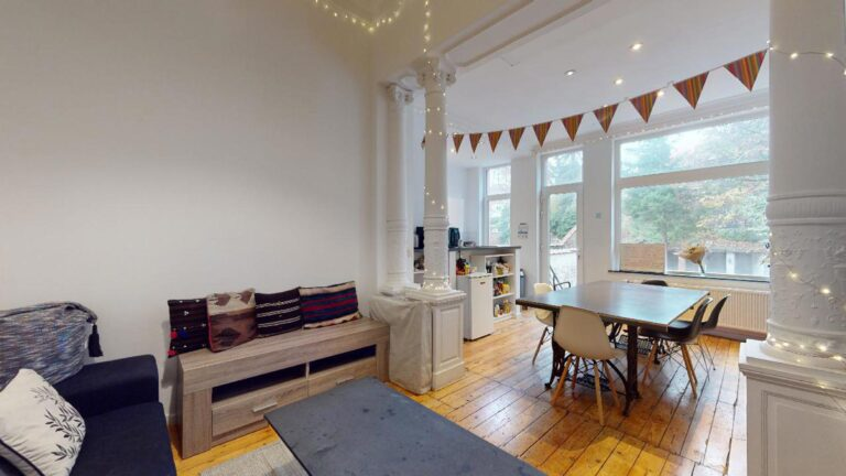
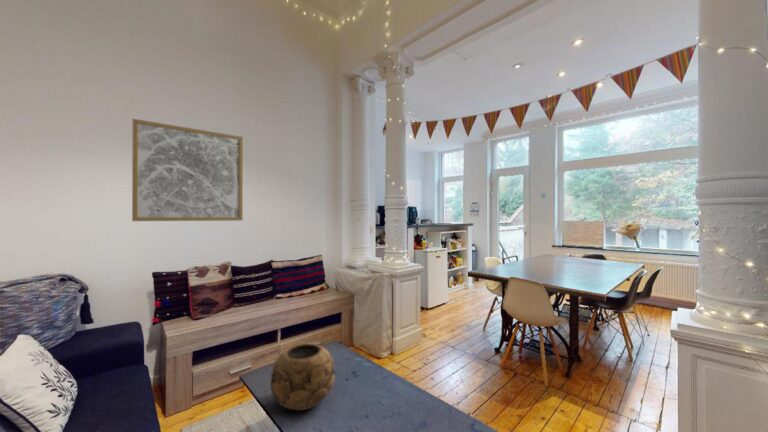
+ decorative bowl [269,342,336,412]
+ wall art [131,118,244,222]
